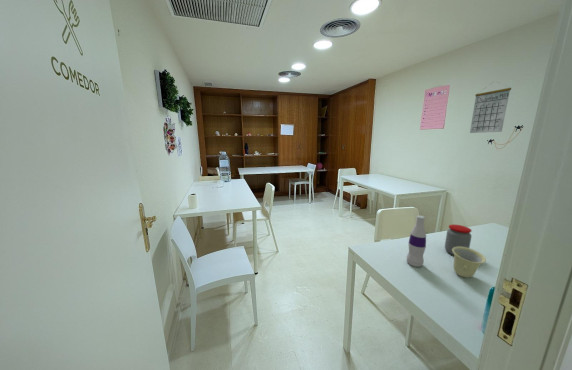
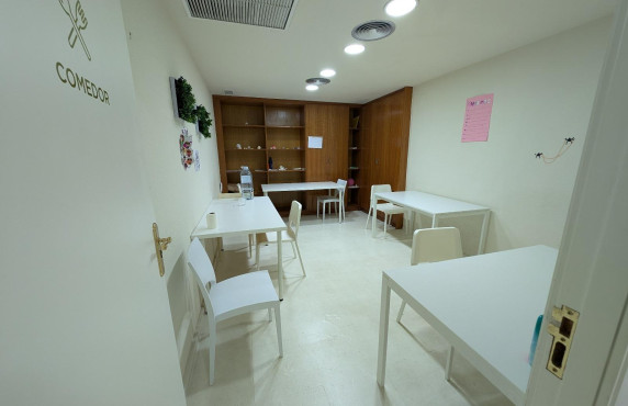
- calendar [469,81,512,134]
- bottle [406,215,427,268]
- jar [444,223,473,256]
- cup [452,247,487,278]
